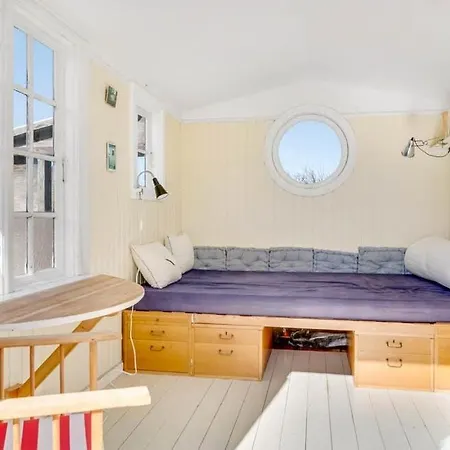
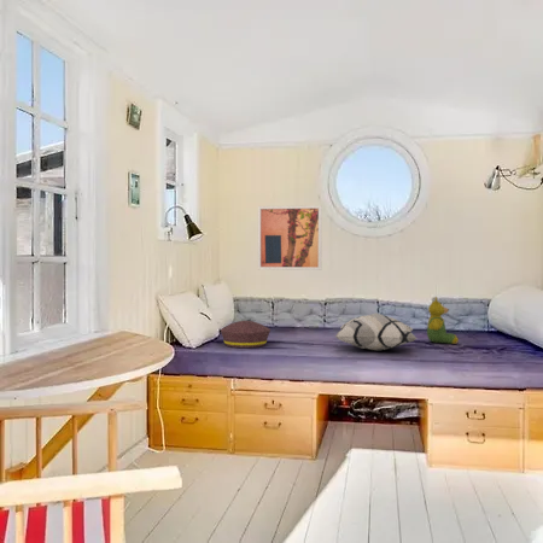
+ cushion [220,320,272,349]
+ decorative pillow [334,311,419,352]
+ teddy bear [426,296,460,345]
+ wall art [257,204,323,272]
